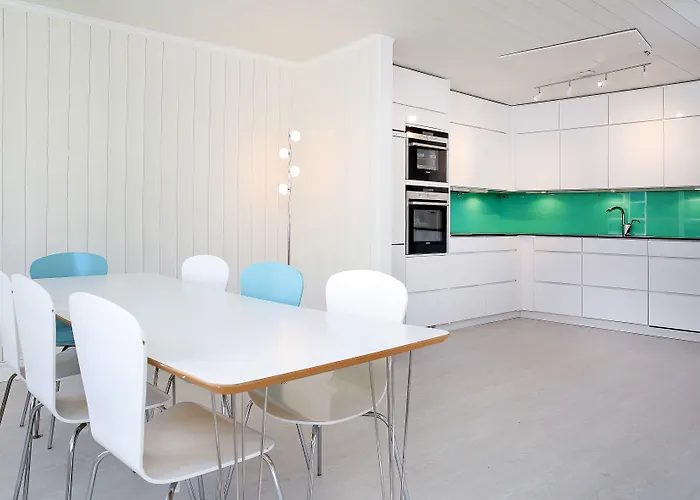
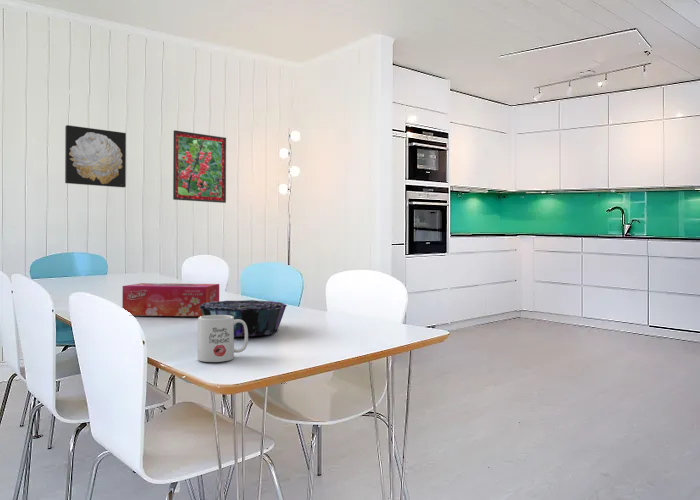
+ mug [197,315,249,363]
+ wall art [64,124,127,188]
+ tissue box [121,282,220,317]
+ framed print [172,129,227,204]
+ decorative bowl [199,299,288,338]
